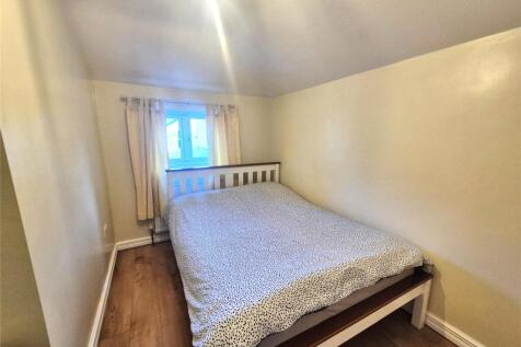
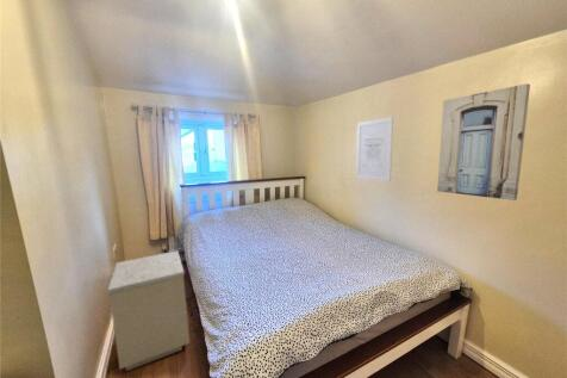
+ wall art [436,82,531,202]
+ wall art [355,116,394,182]
+ nightstand [106,249,191,372]
